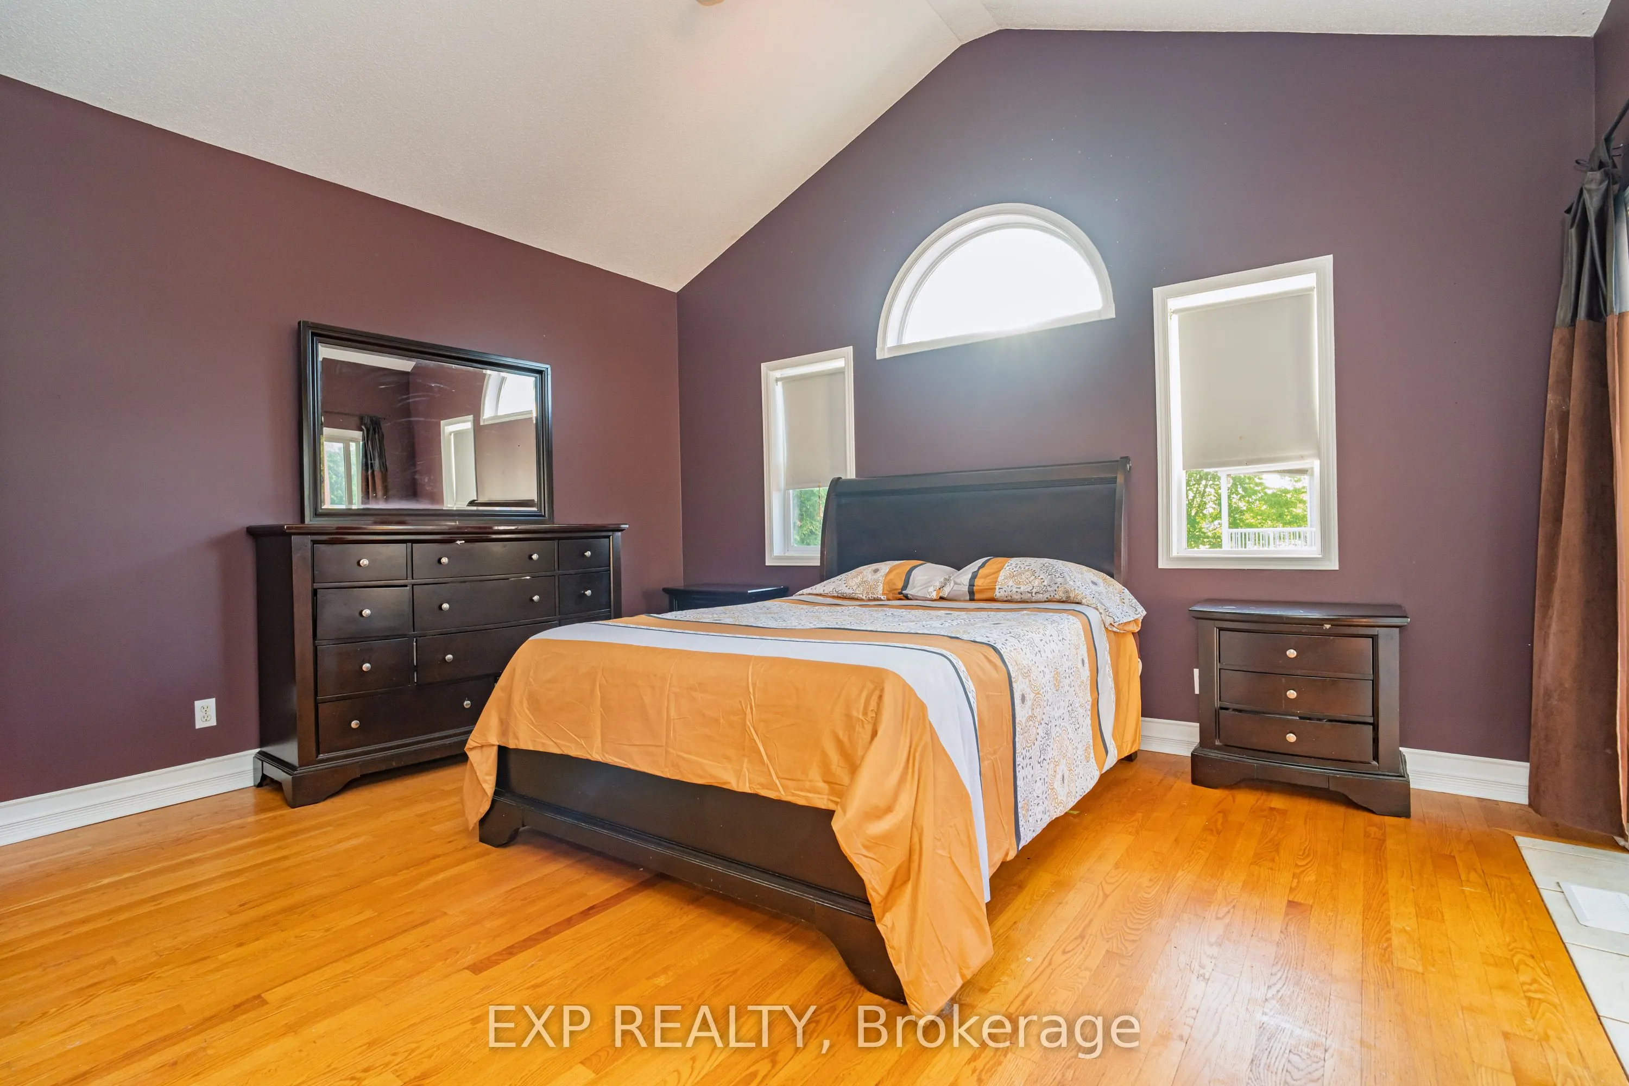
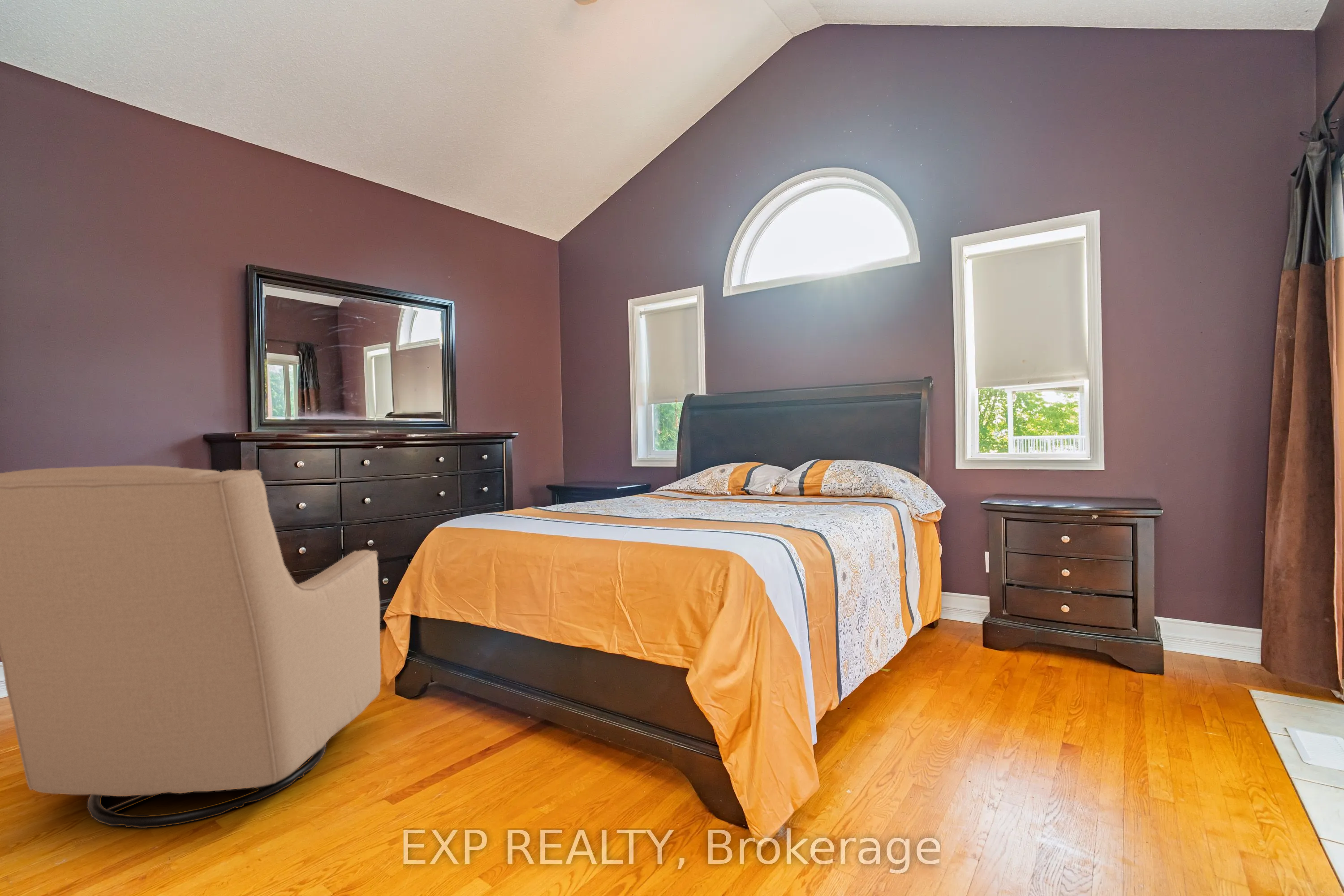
+ chair [0,465,381,828]
